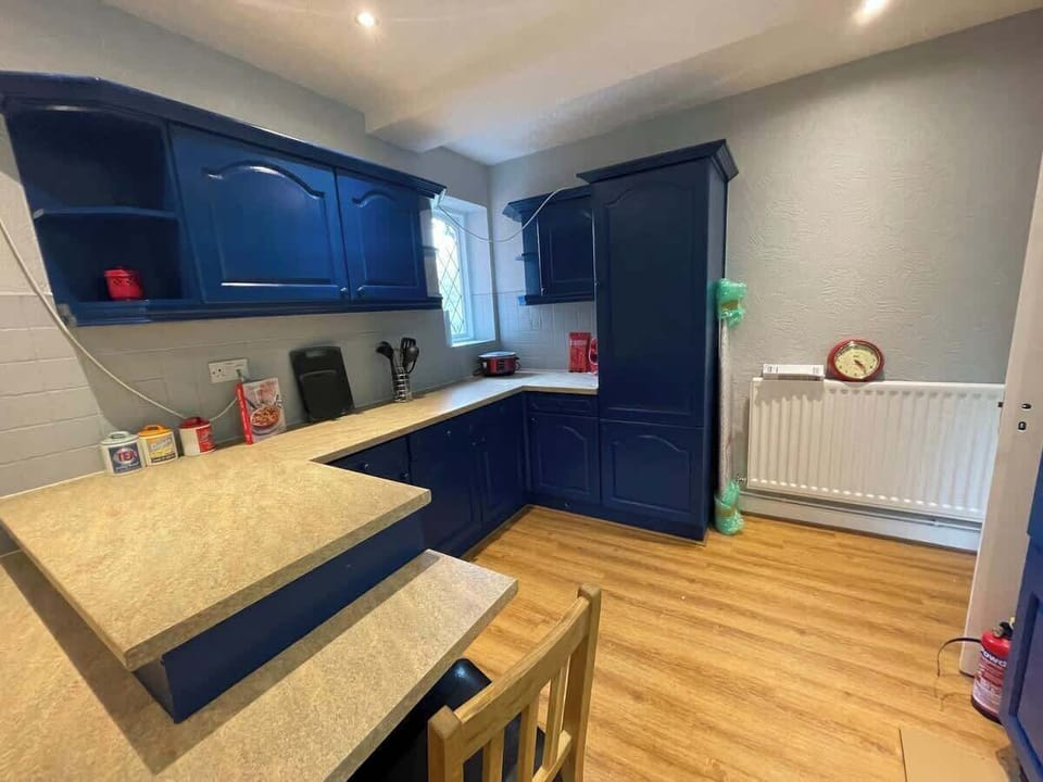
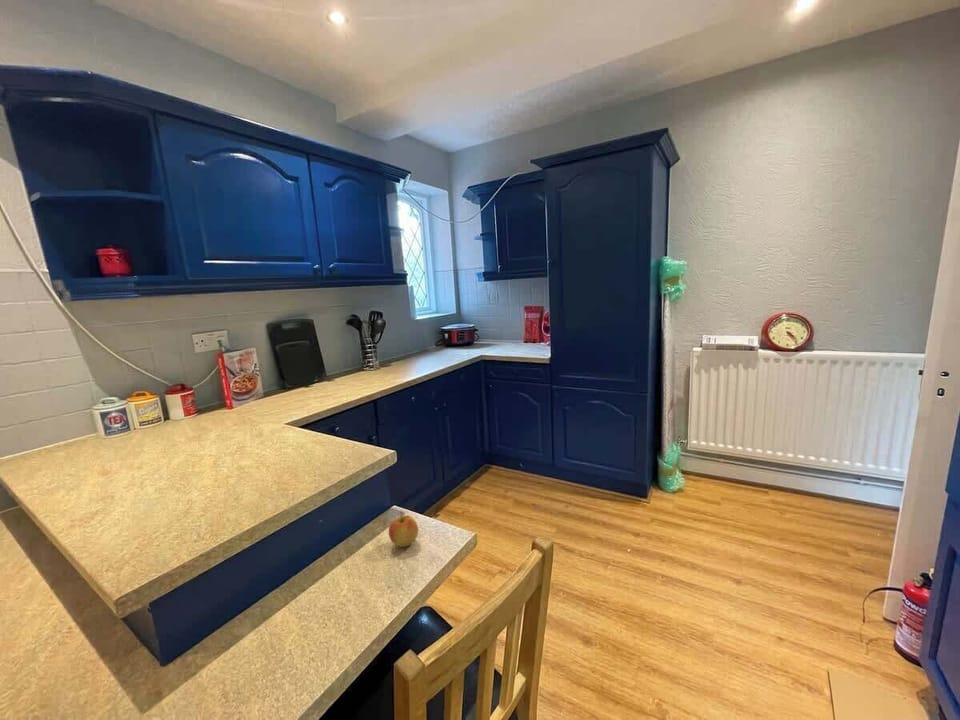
+ apple [388,511,419,548]
